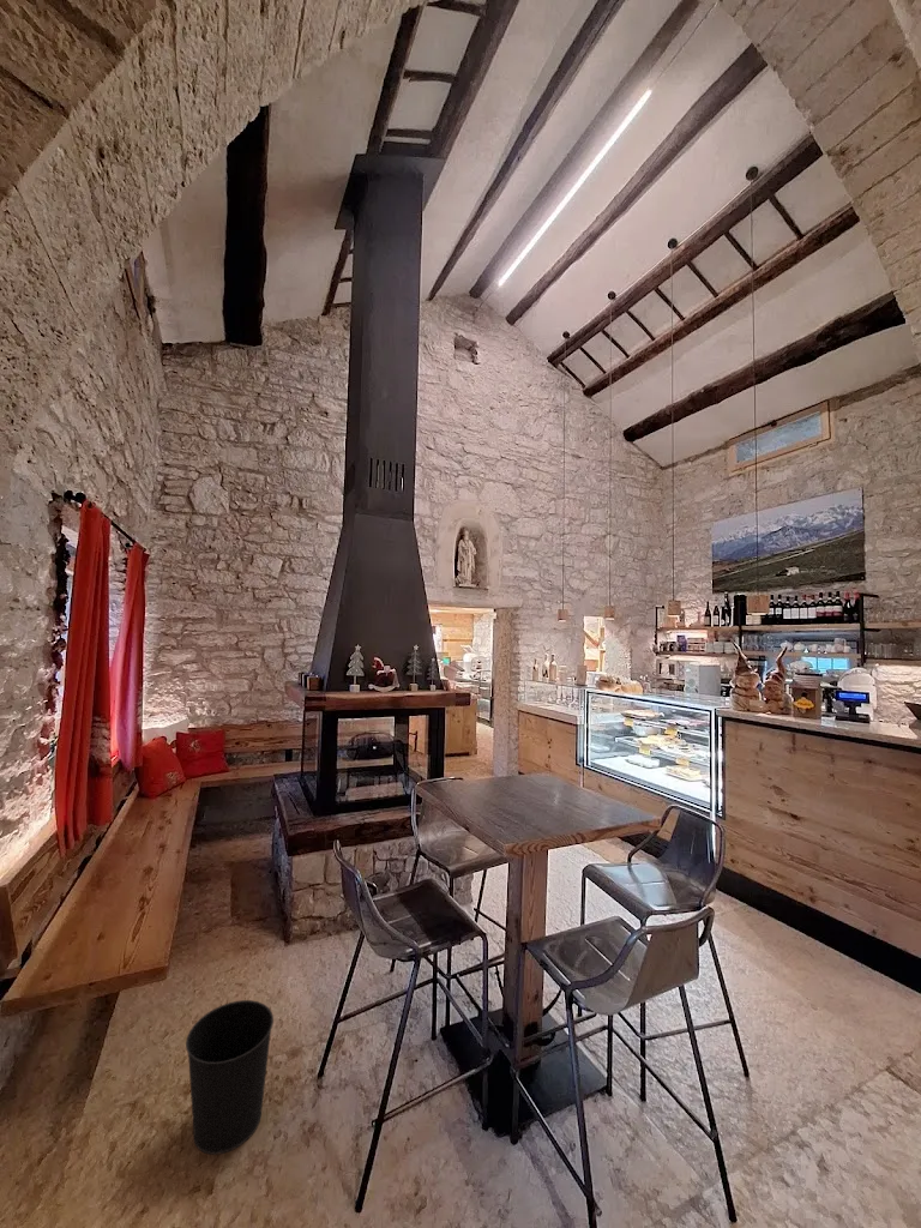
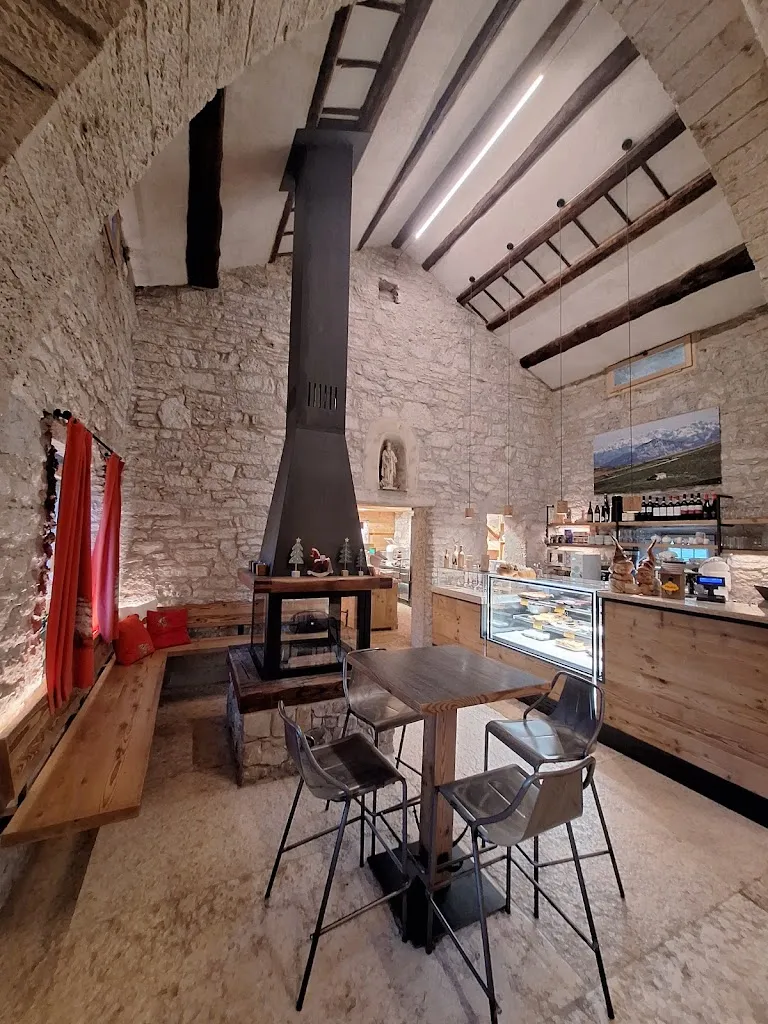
- wastebasket [185,999,275,1156]
